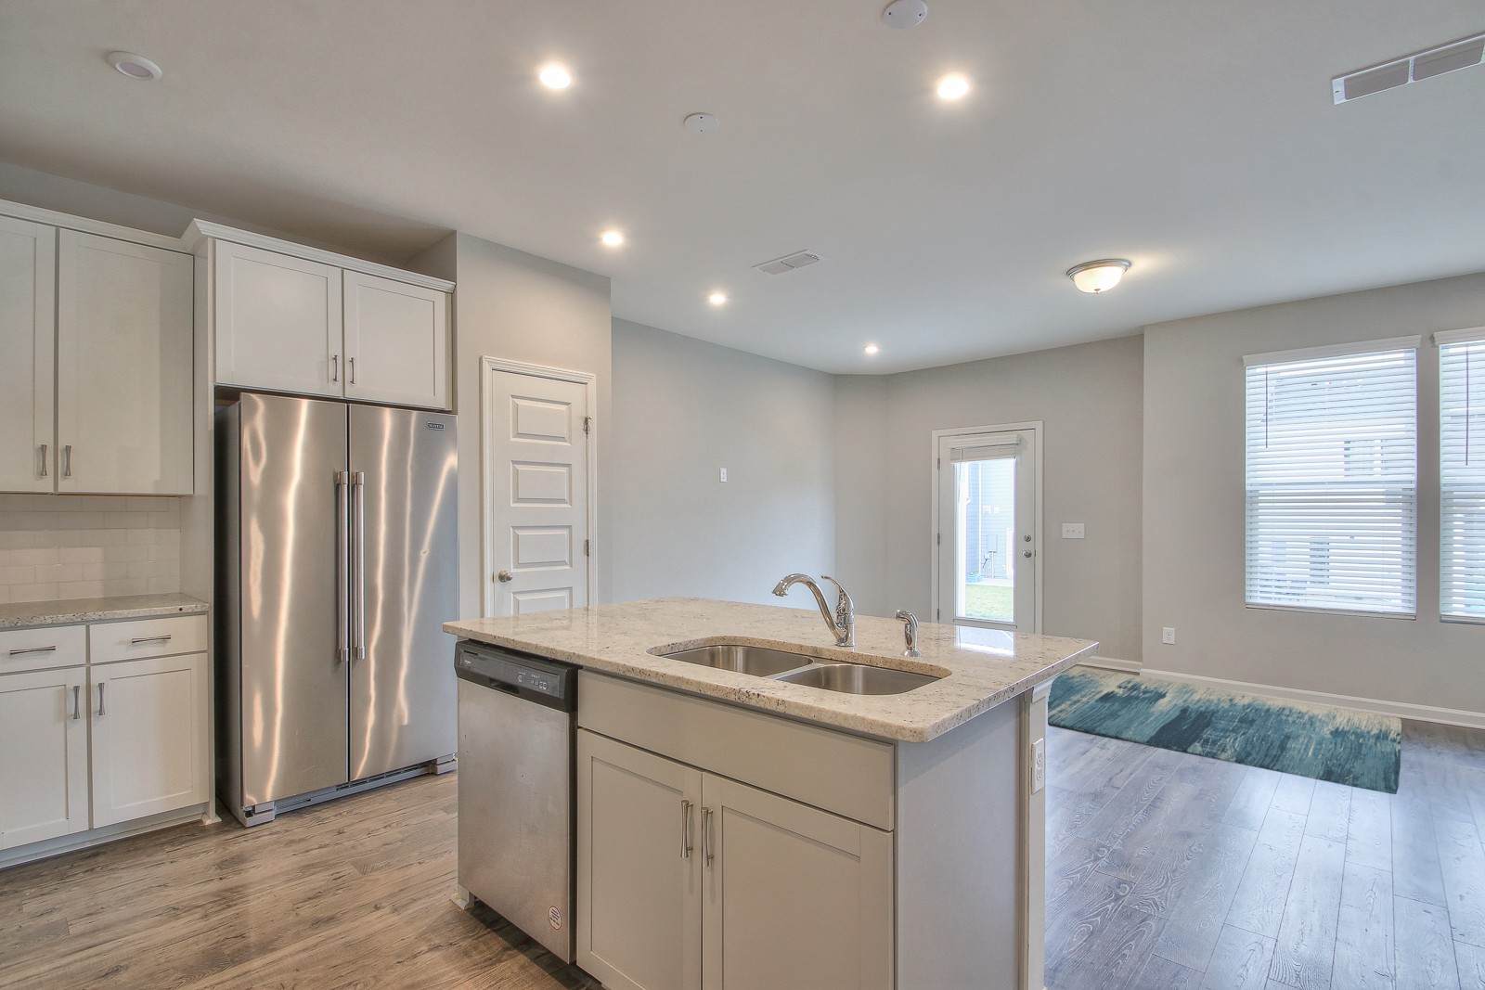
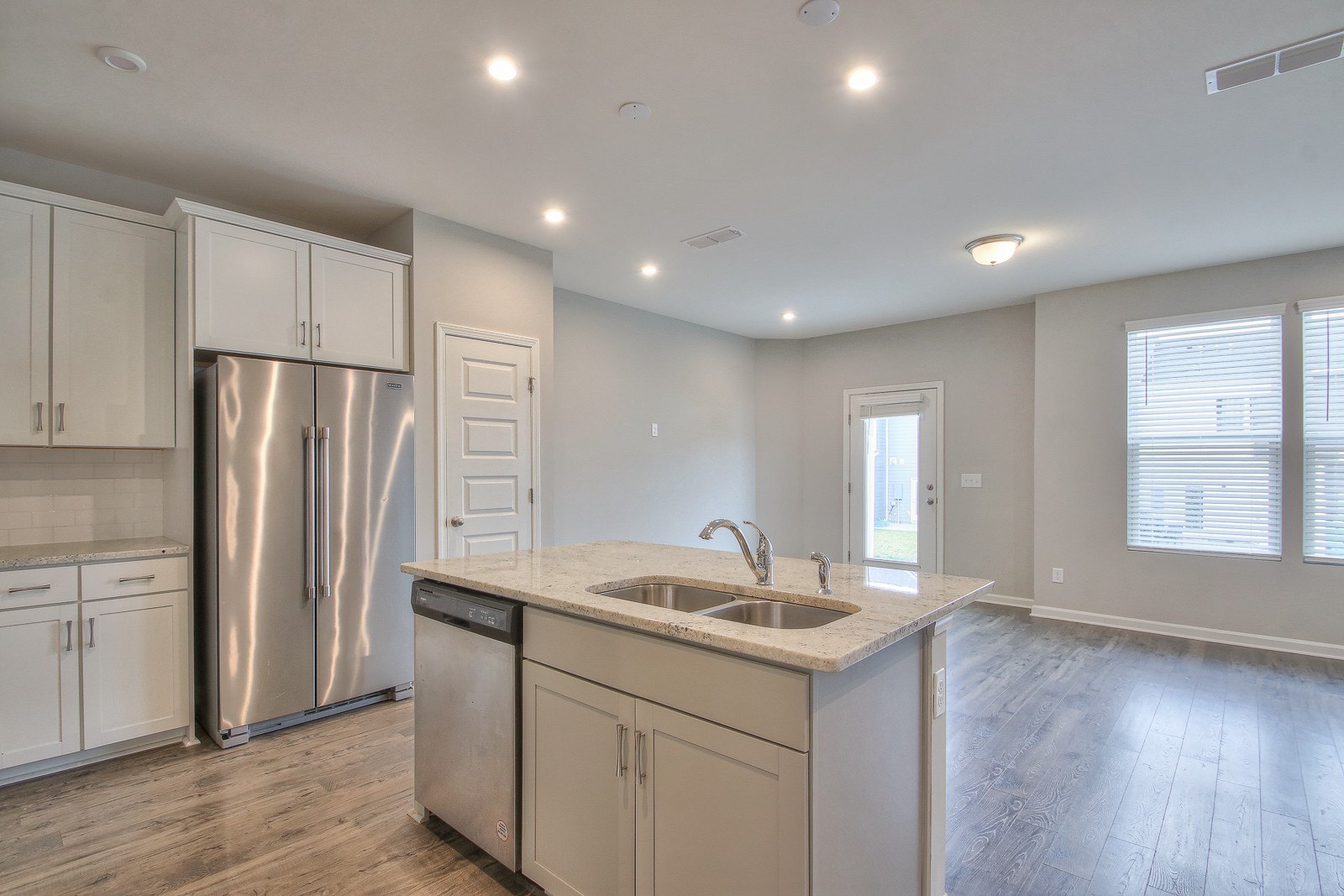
- rug [1047,665,1403,796]
